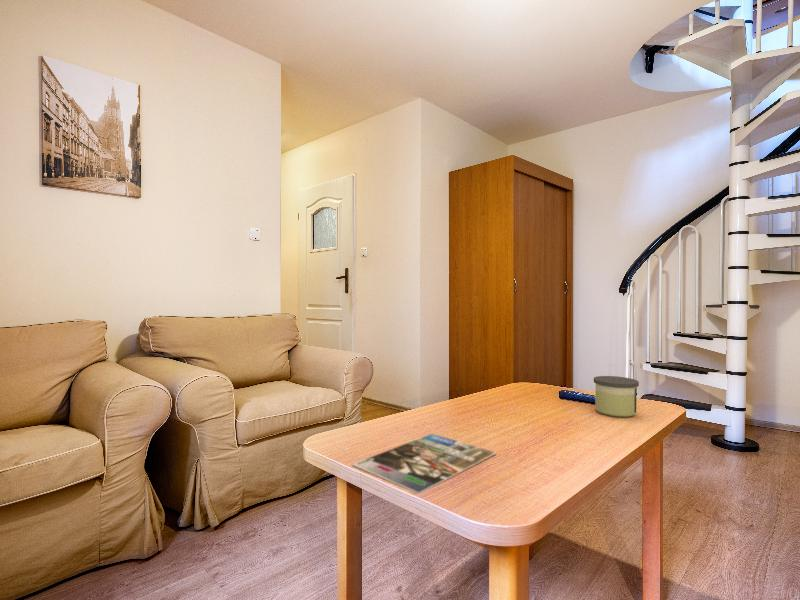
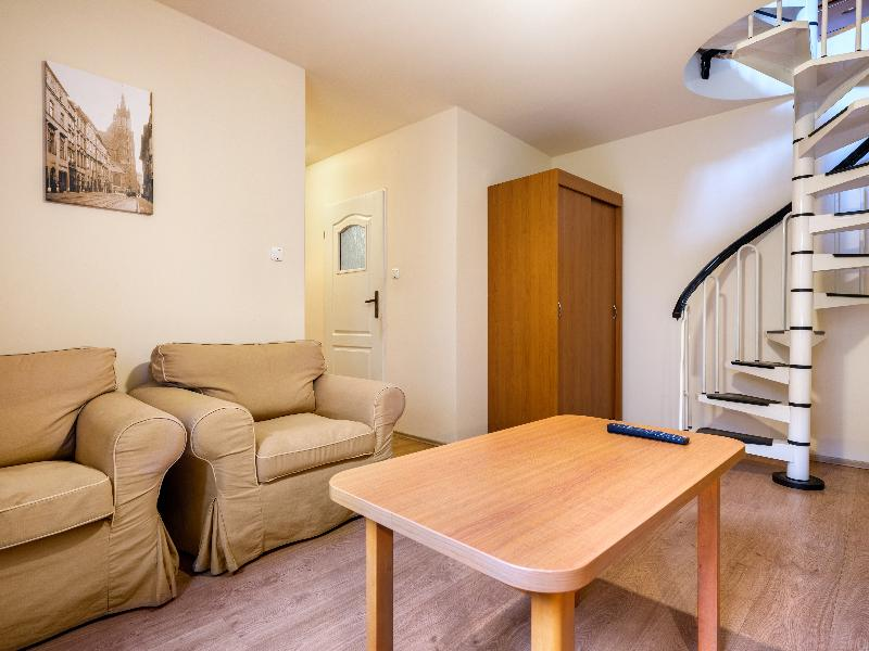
- candle [593,375,640,418]
- magazine [351,433,497,495]
